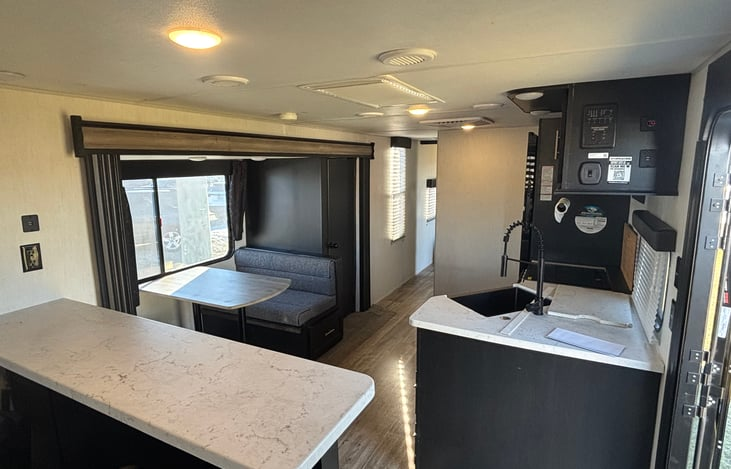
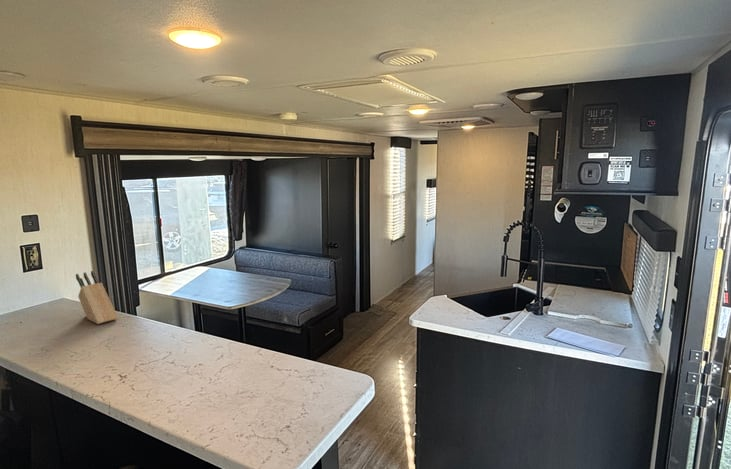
+ knife block [75,270,119,325]
